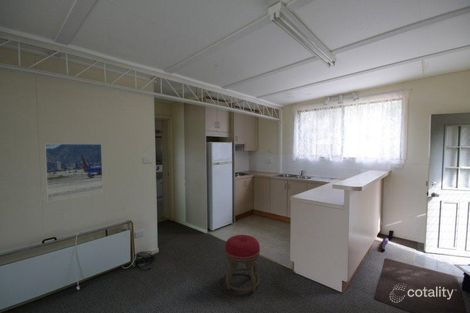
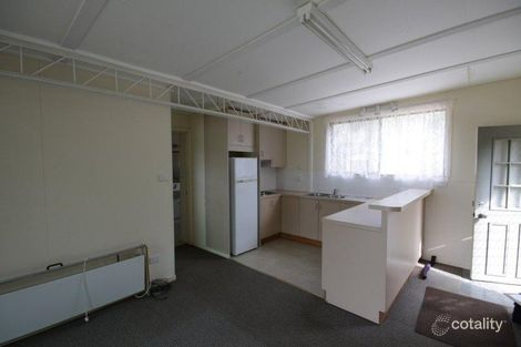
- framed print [44,143,104,202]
- stool [224,234,261,293]
